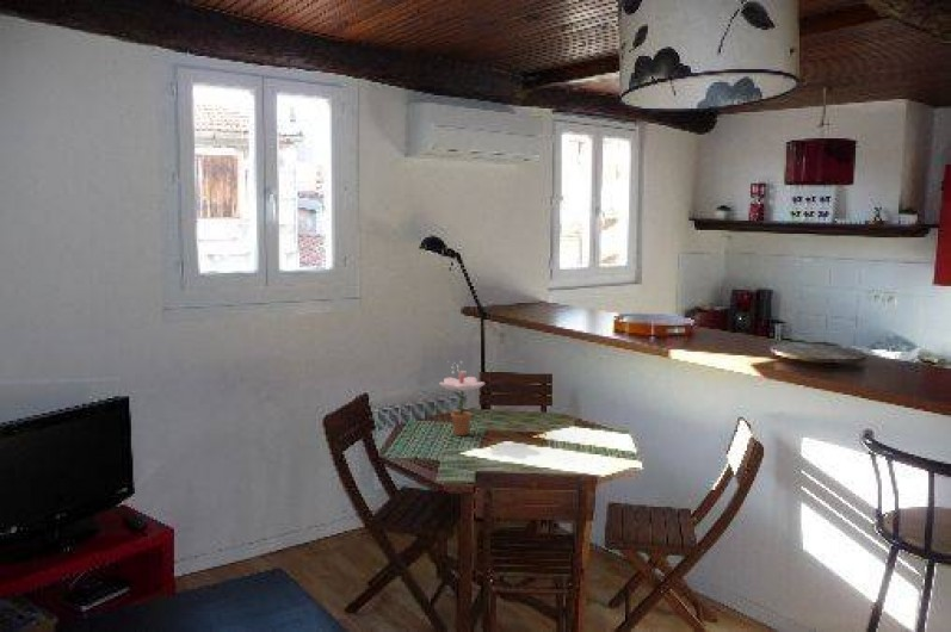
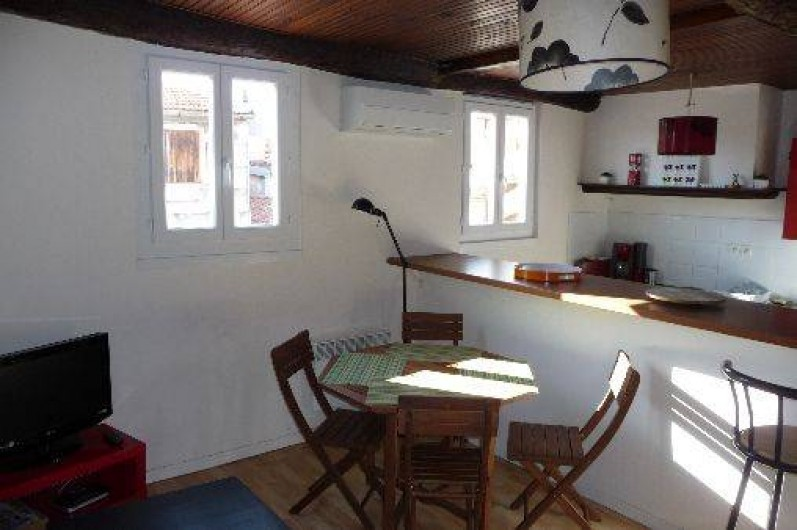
- flower [438,359,487,436]
